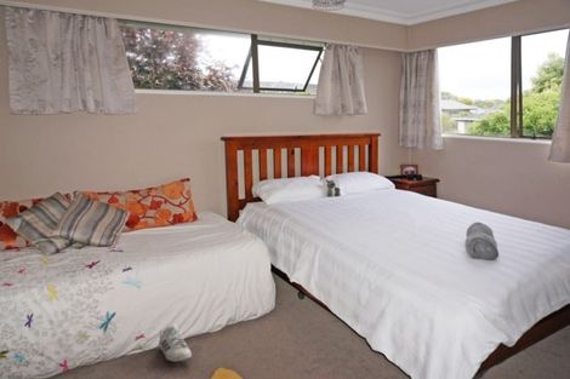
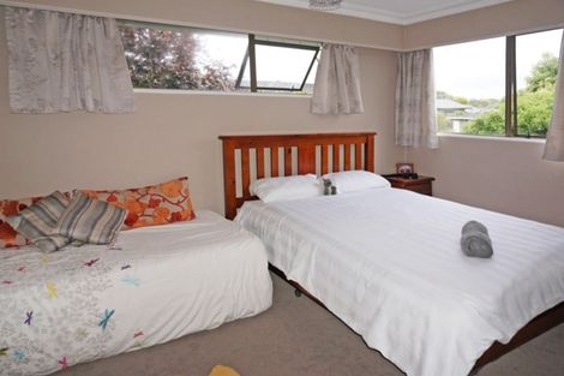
- shoe [158,323,193,362]
